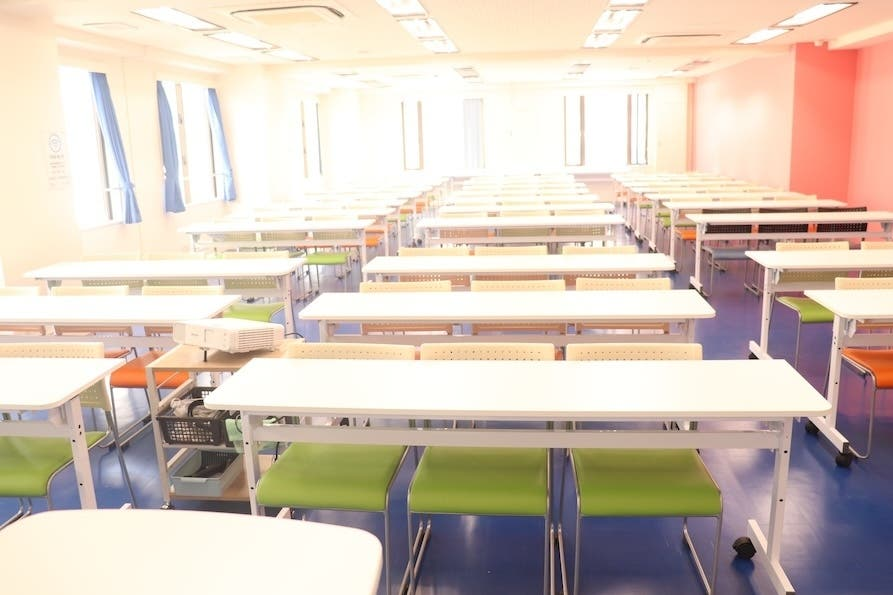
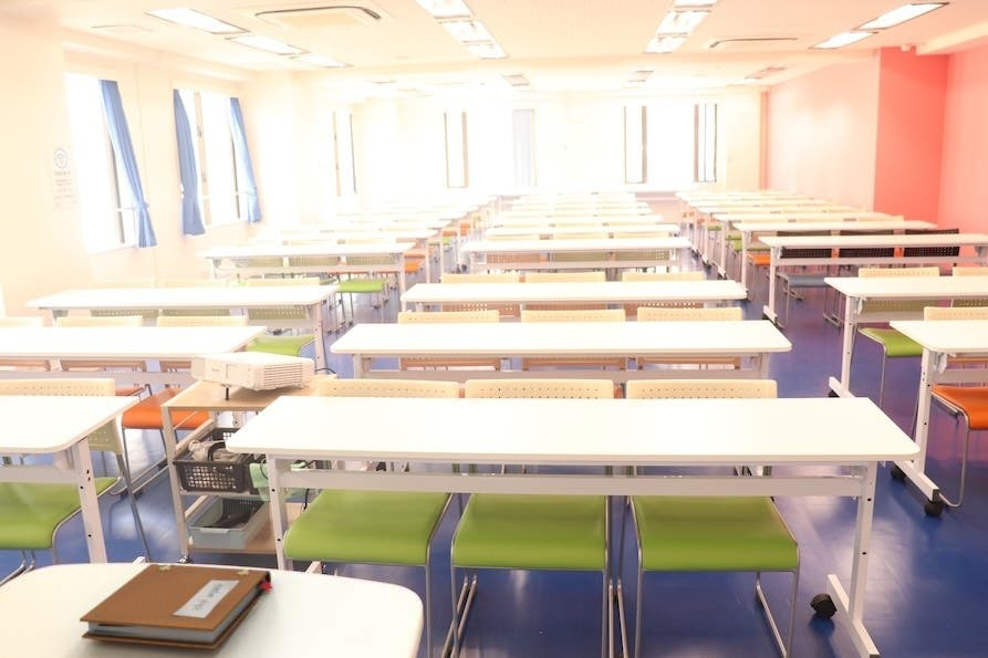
+ notebook [79,563,274,650]
